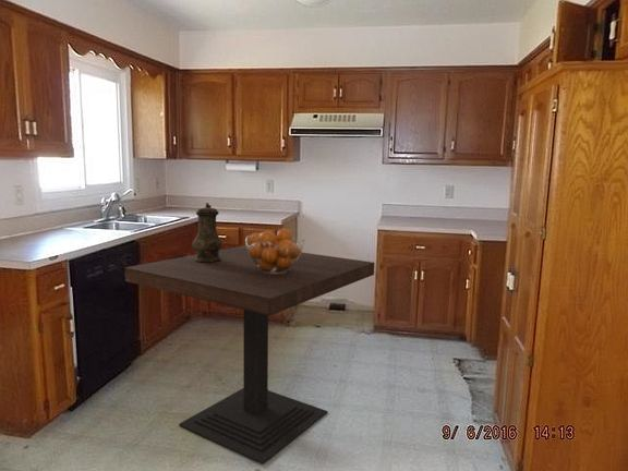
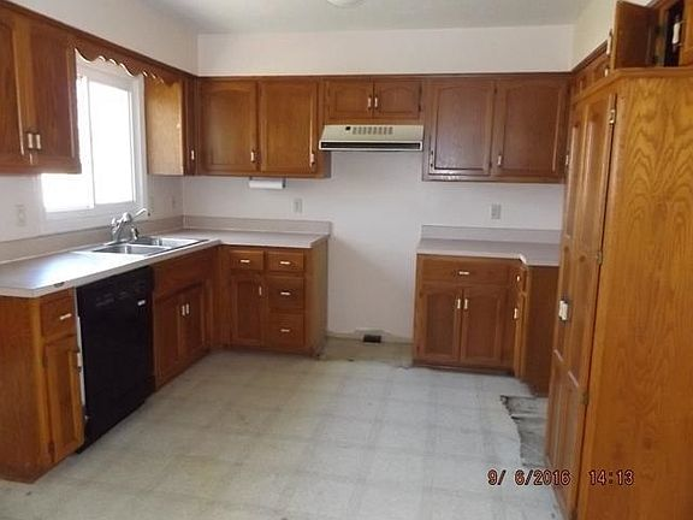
- fruit basket [245,228,305,274]
- pitcher [191,202,224,263]
- dining table [123,244,375,464]
